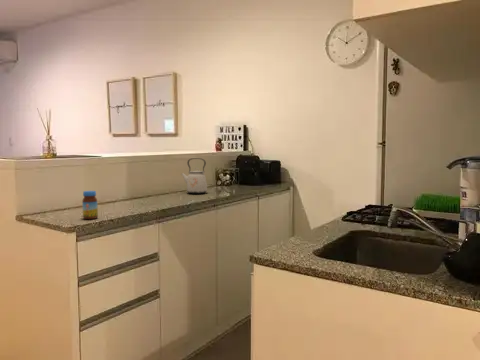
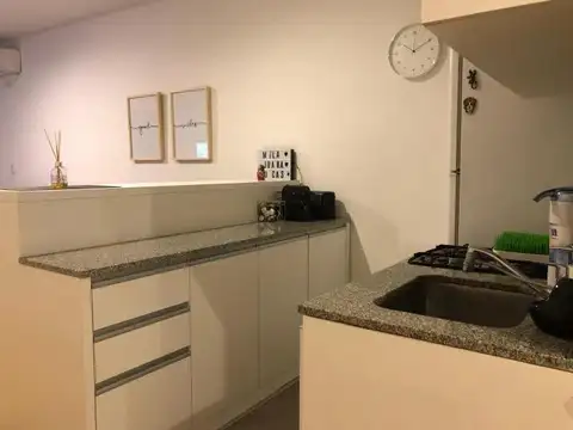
- jar [81,190,99,220]
- kettle [180,157,208,195]
